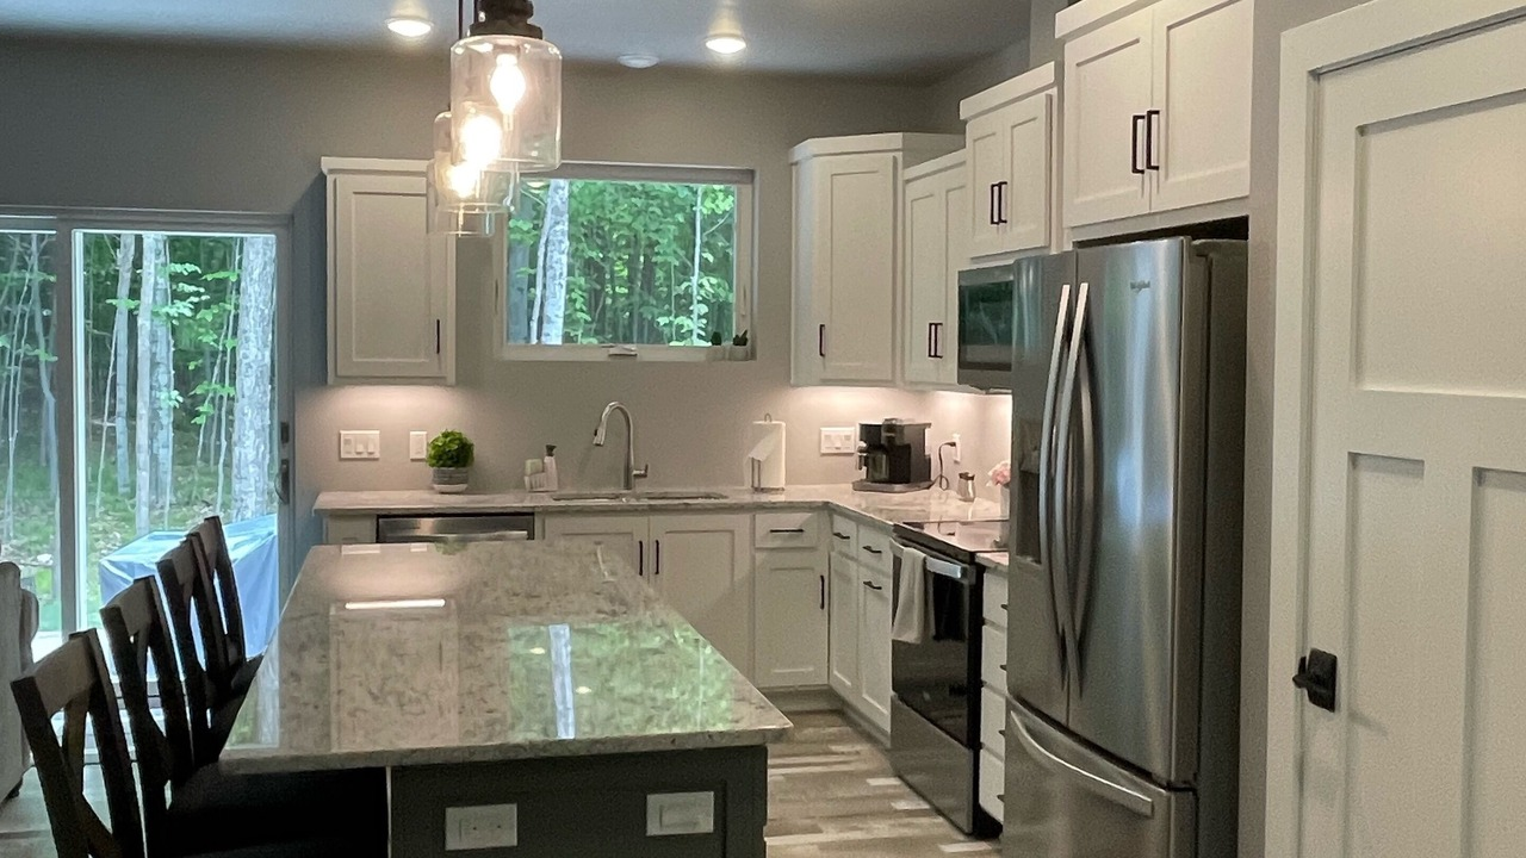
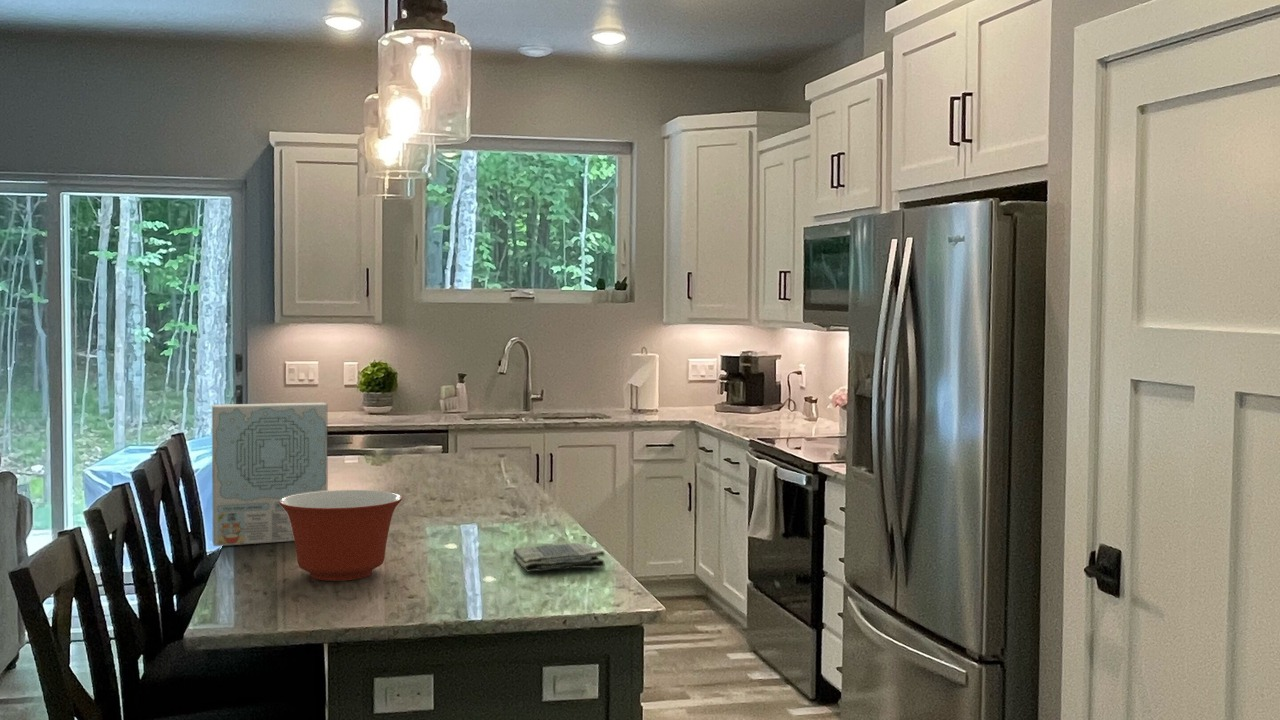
+ dish towel [512,542,606,572]
+ mixing bowl [279,489,403,582]
+ cereal box [211,402,329,547]
